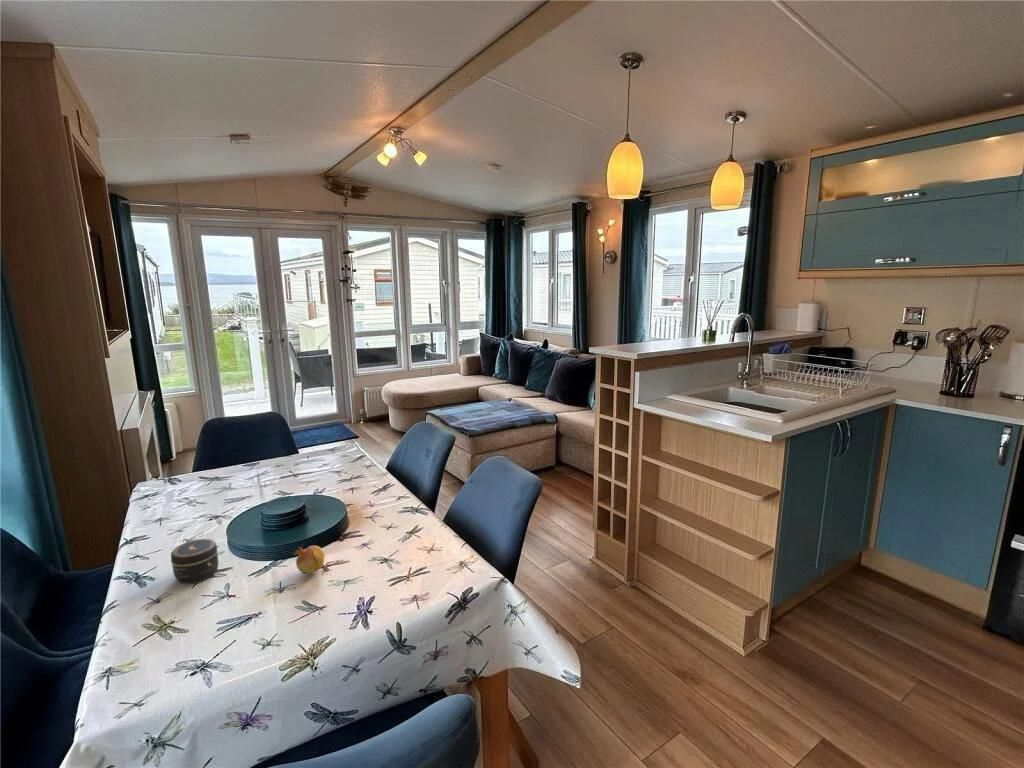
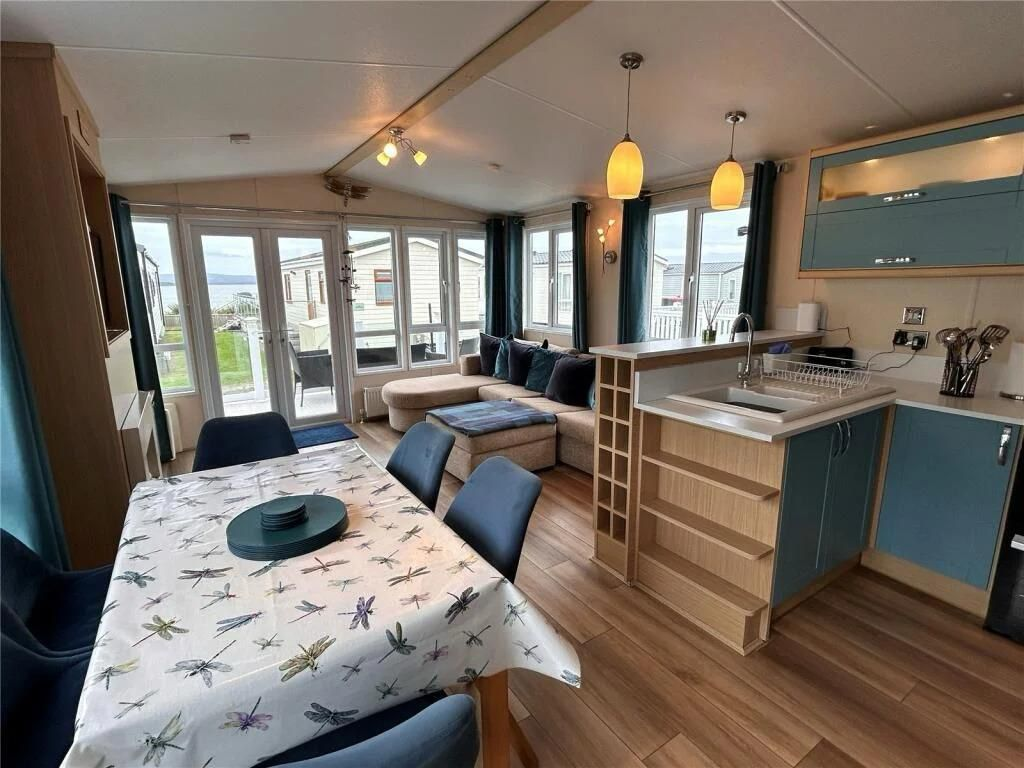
- jar [170,538,219,585]
- fruit [292,544,329,575]
